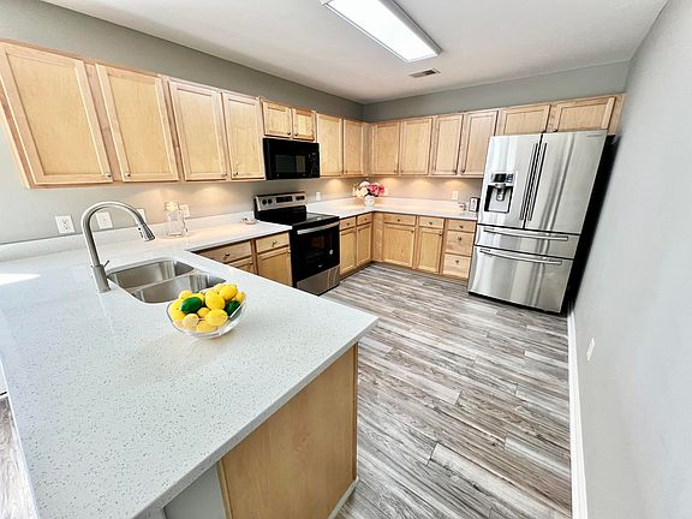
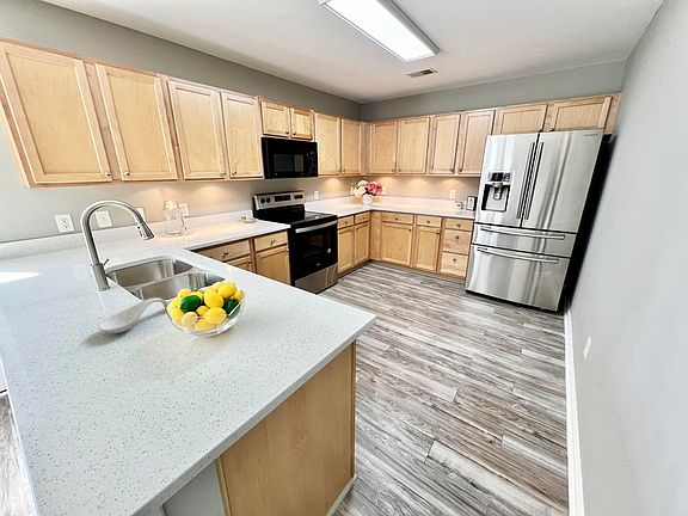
+ spoon rest [98,296,170,334]
